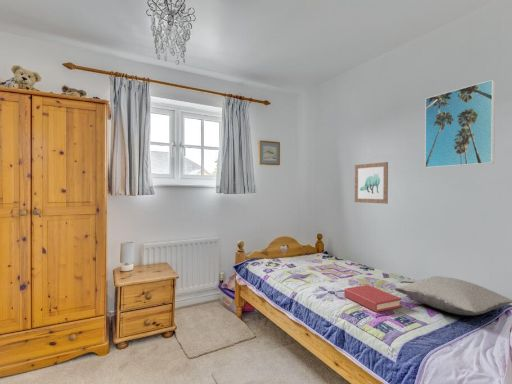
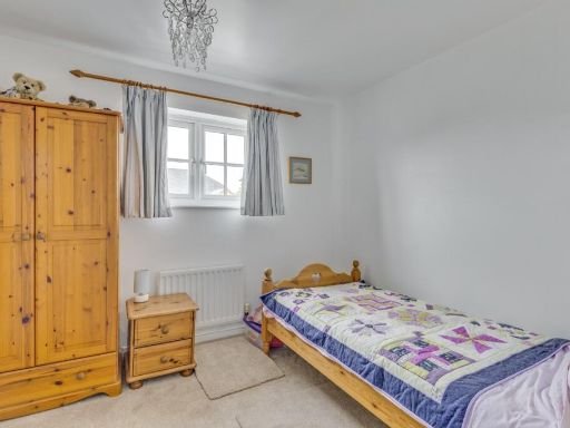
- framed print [424,79,496,169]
- pillow [394,275,512,316]
- wall art [354,161,389,205]
- hardback book [343,284,402,313]
